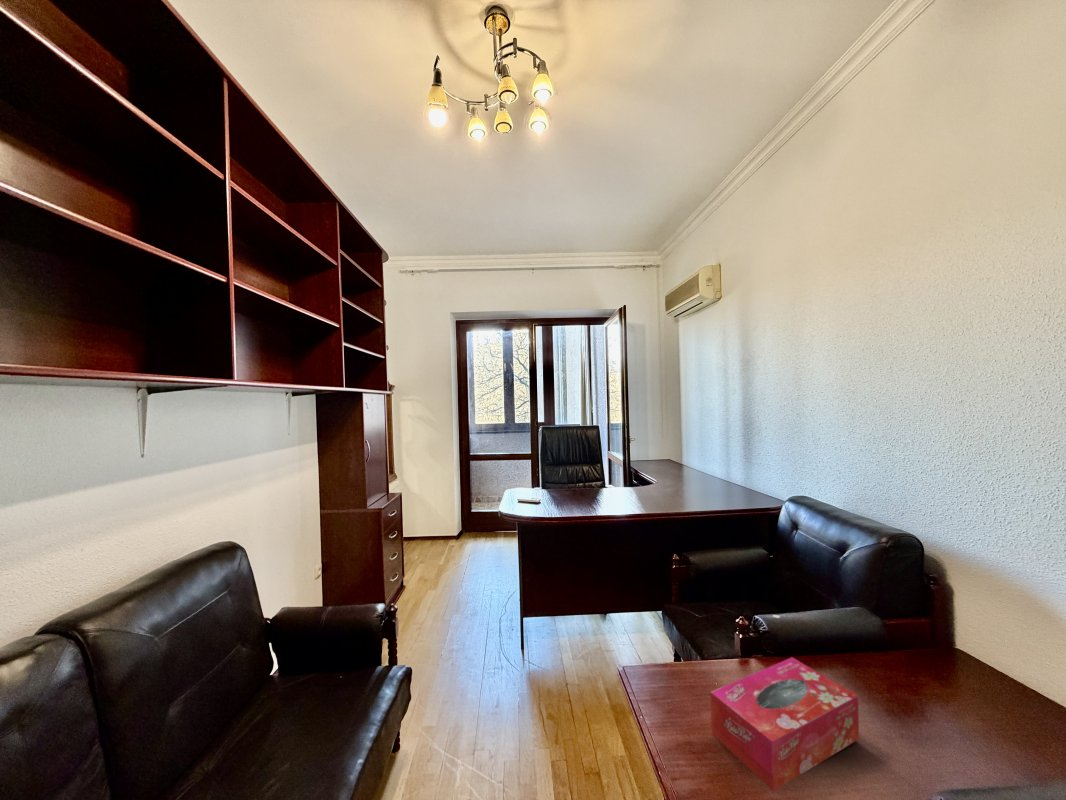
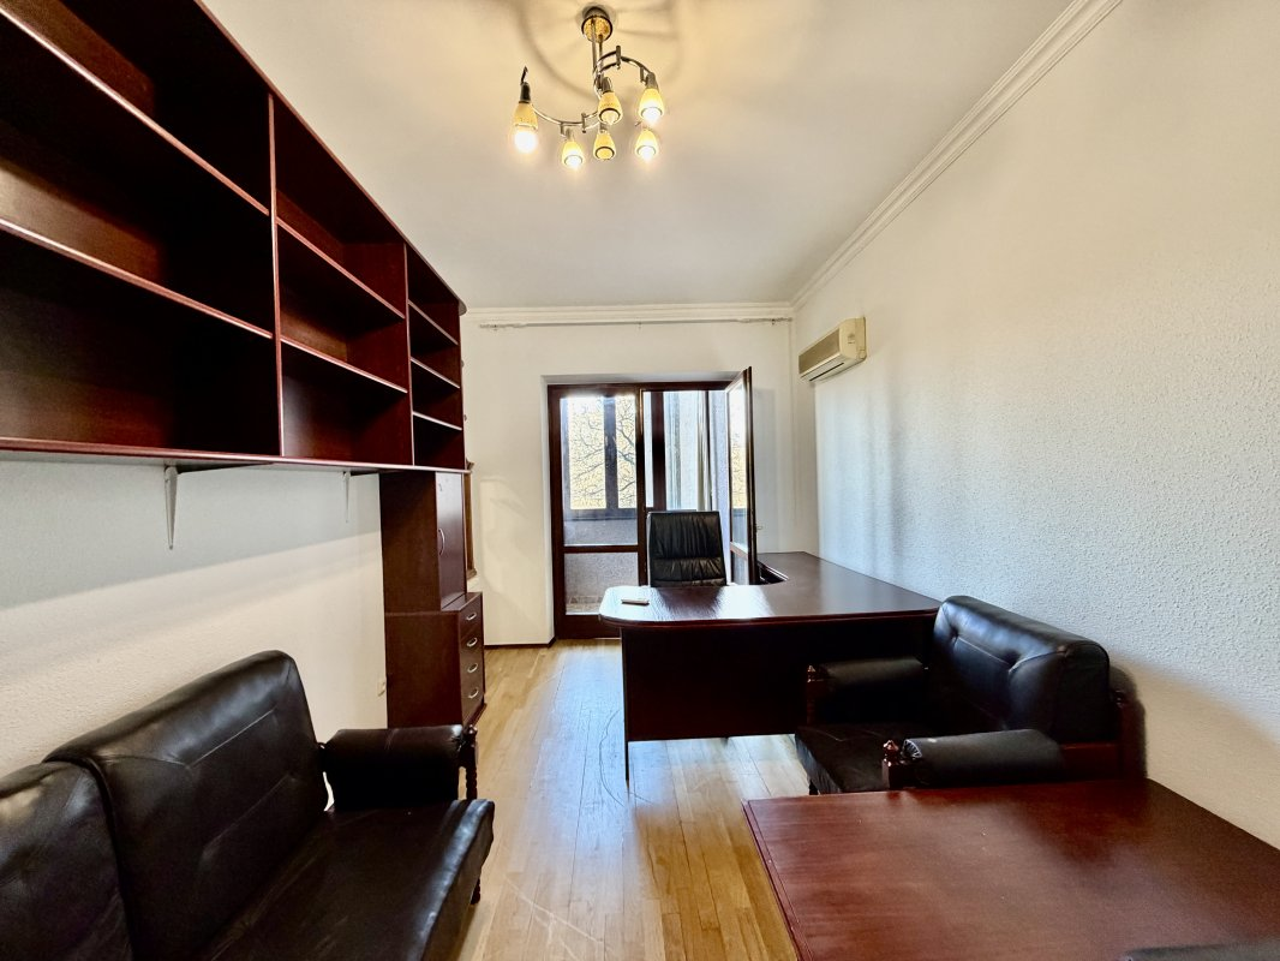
- tissue box [710,656,860,792]
